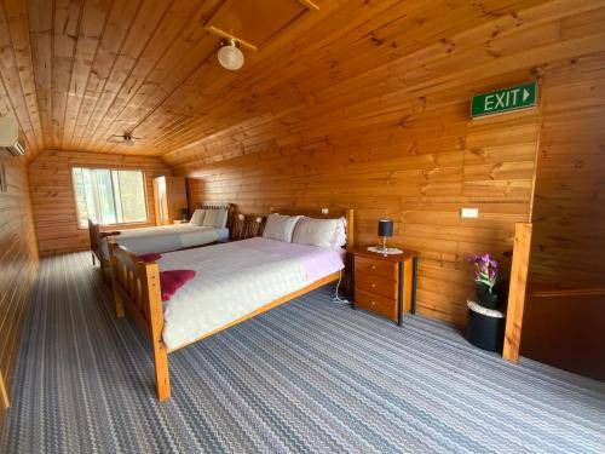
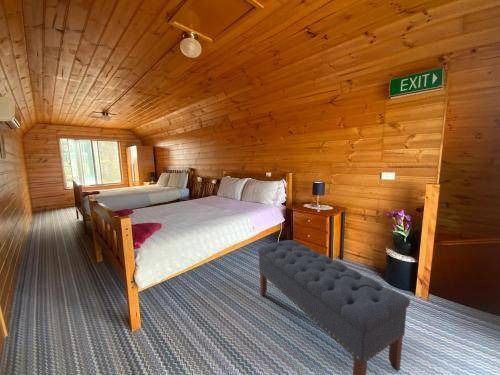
+ bench [257,239,411,375]
